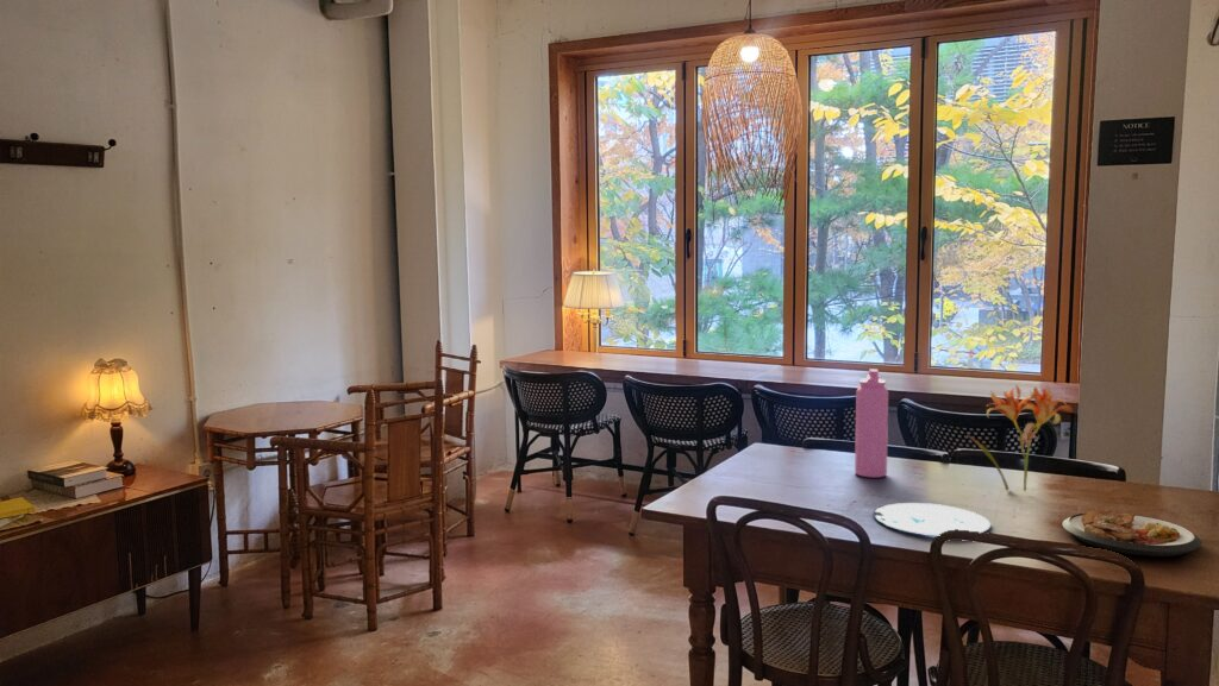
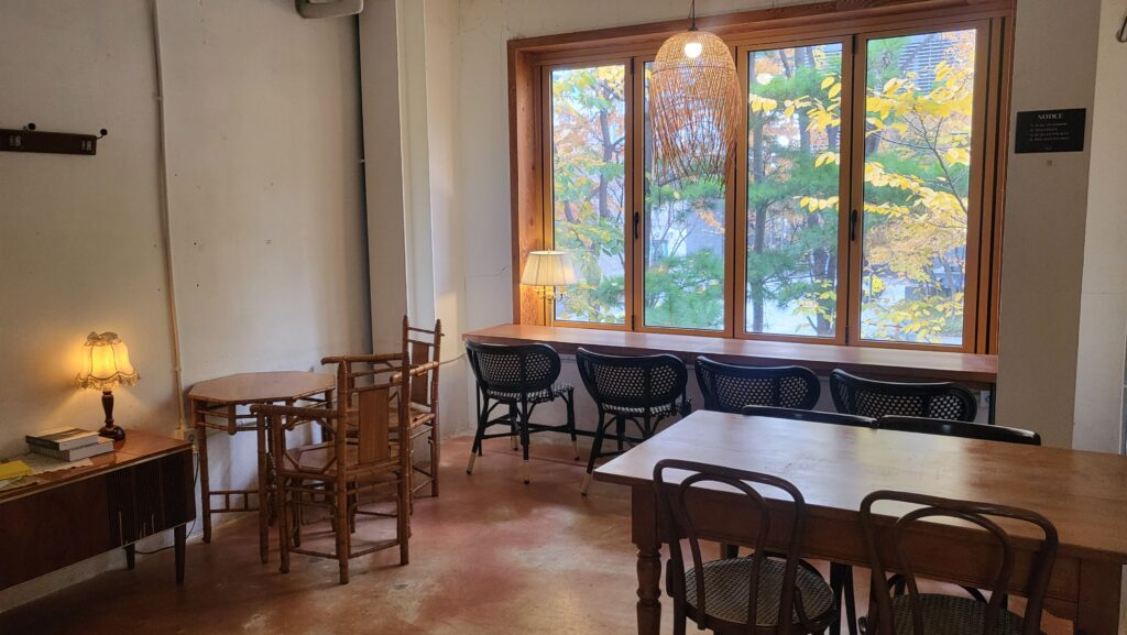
- plate [1062,509,1204,558]
- flower [967,383,1074,492]
- water bottle [854,369,889,479]
- plate [871,502,992,536]
